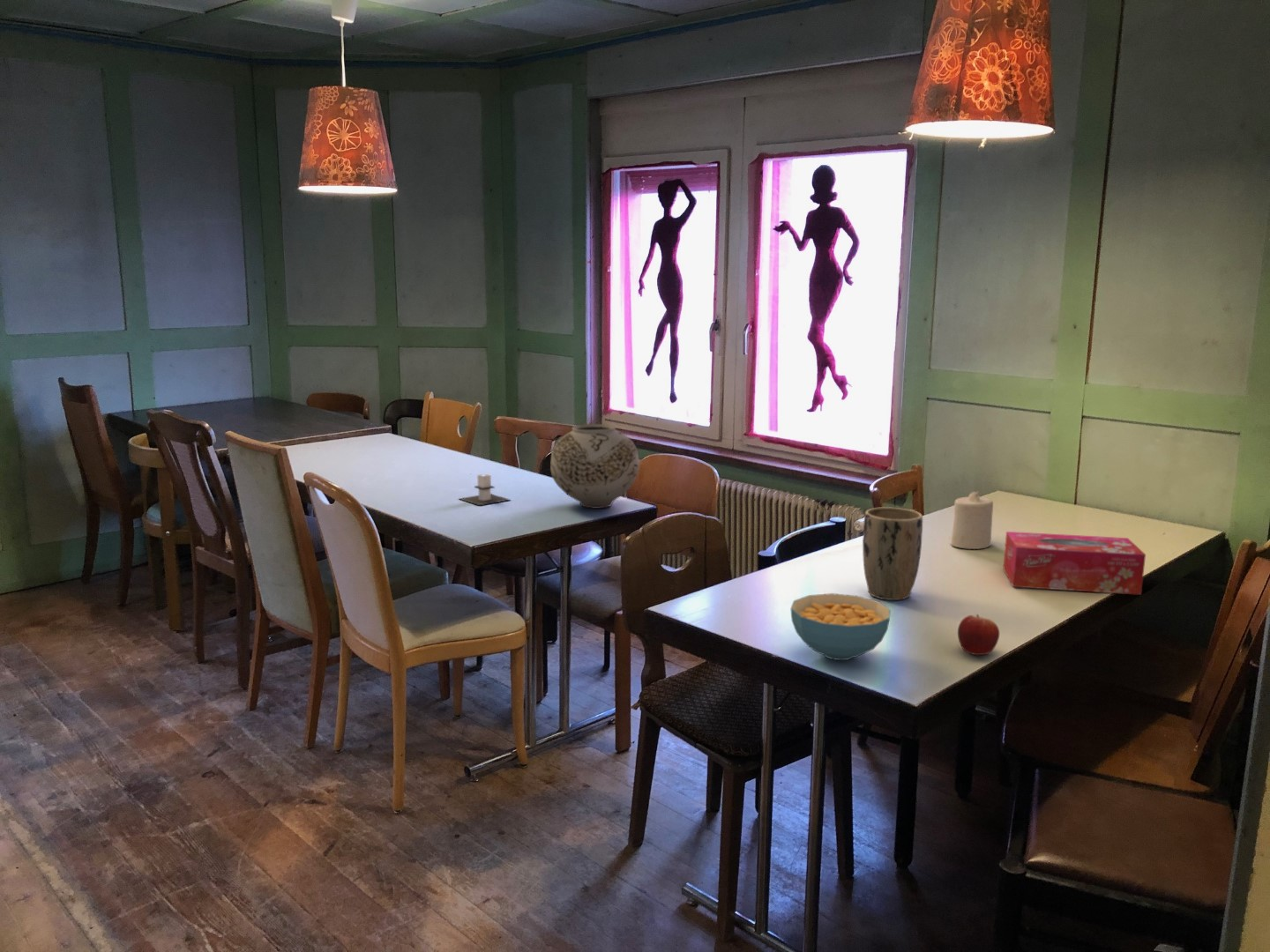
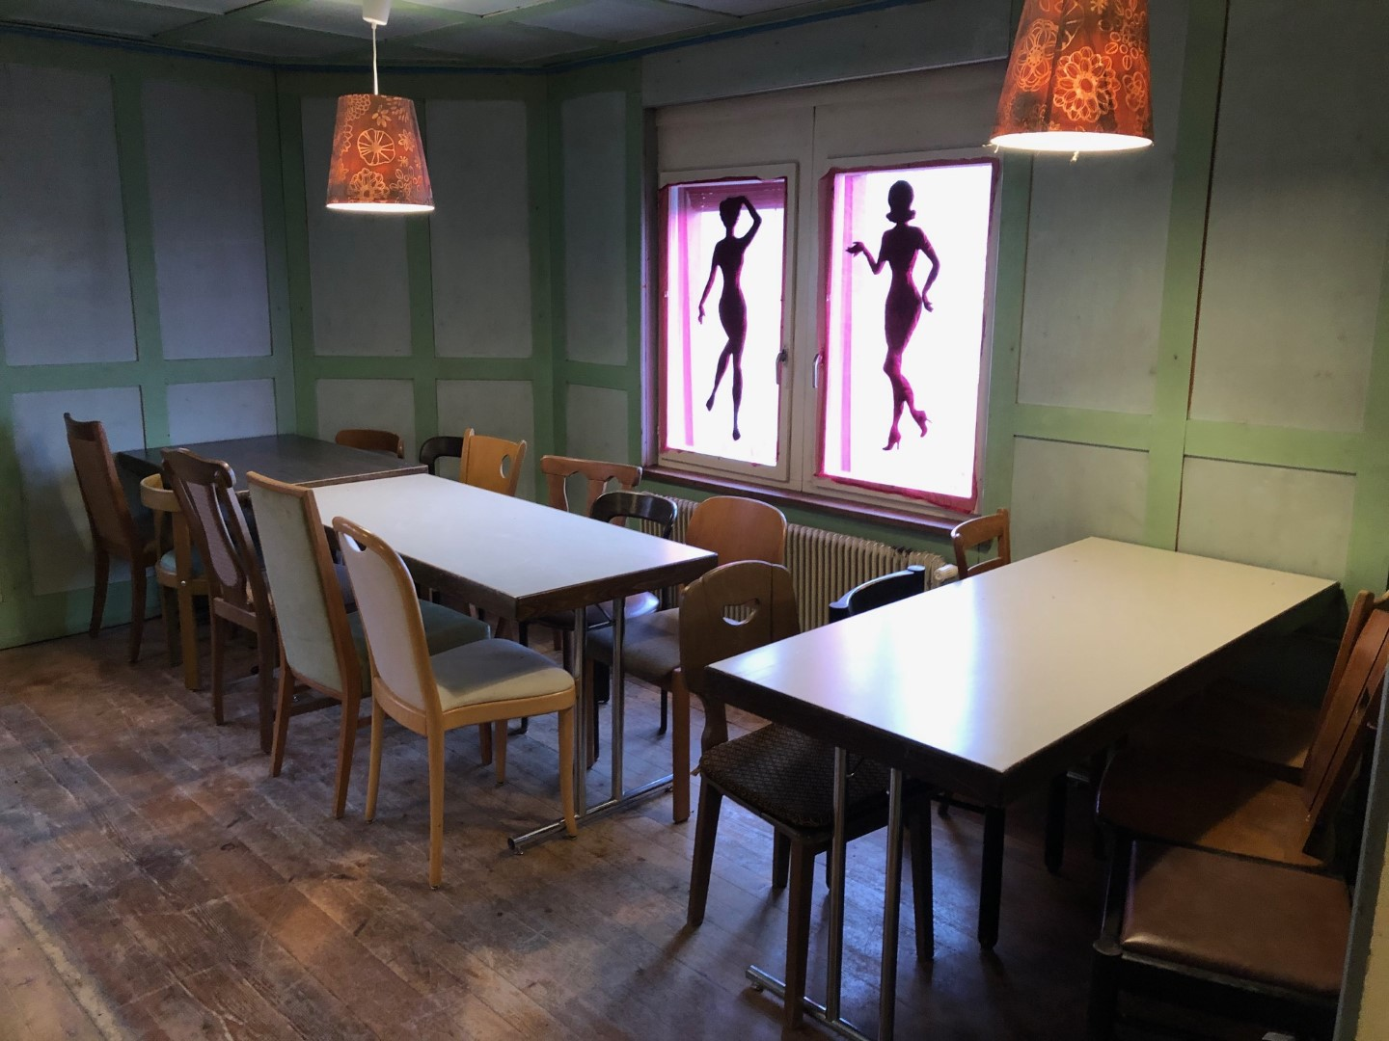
- architectural model [459,472,511,506]
- candle [950,491,994,550]
- fruit [957,614,1000,656]
- cereal bowl [789,592,892,661]
- plant pot [862,506,923,601]
- vase [549,423,640,509]
- tissue box [1003,531,1147,596]
